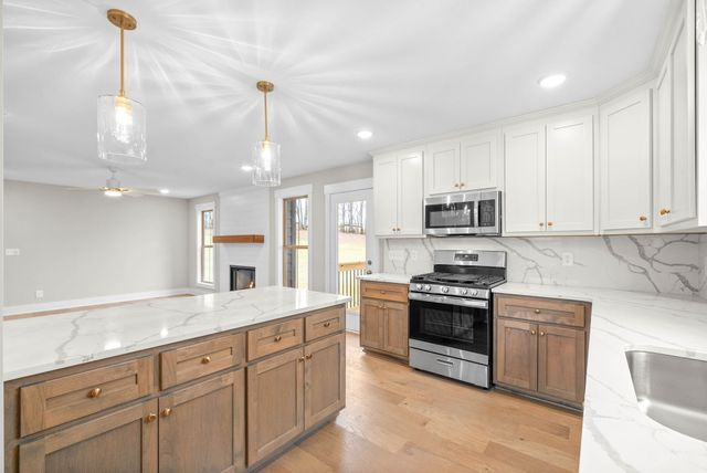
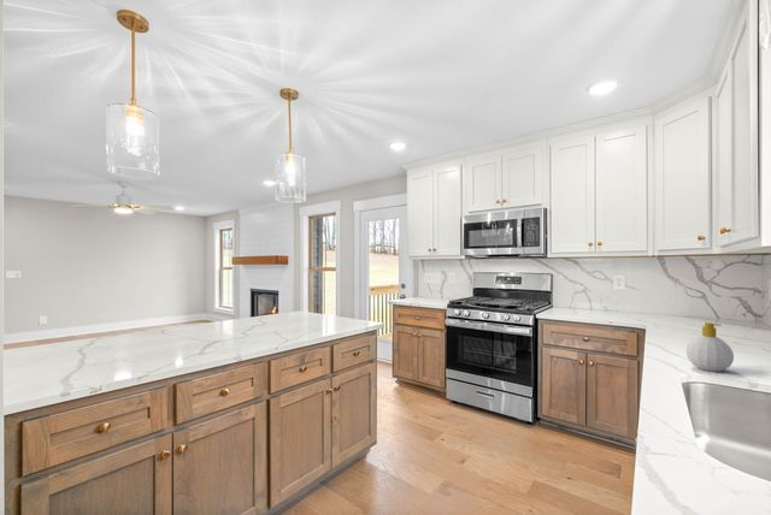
+ soap bottle [684,321,735,373]
